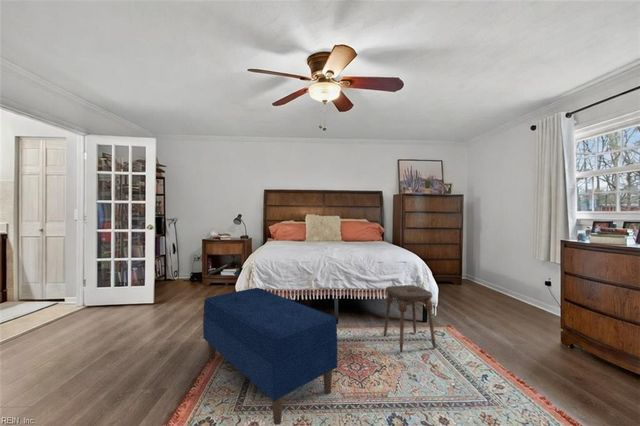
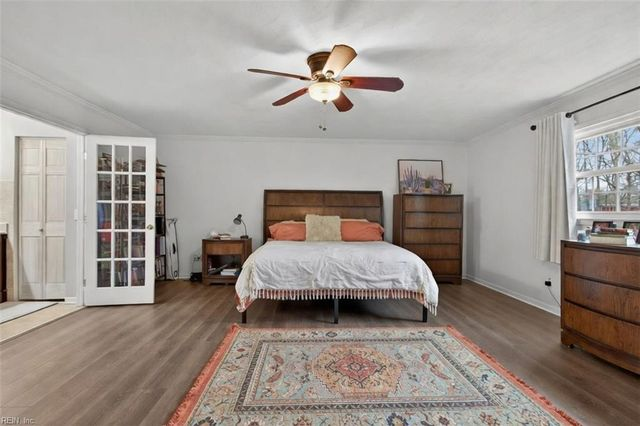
- bench [202,287,339,426]
- stool [383,284,437,353]
